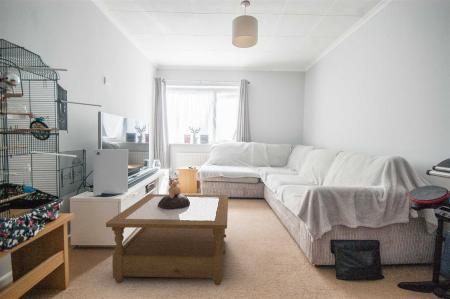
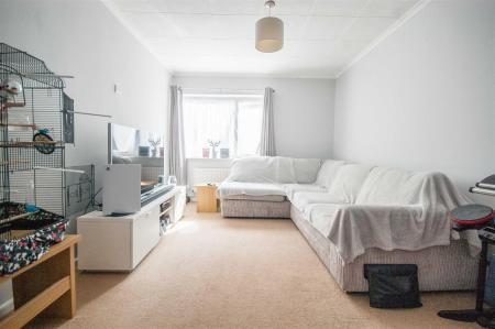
- decorative bowl [158,177,191,210]
- coffee table [105,193,229,286]
